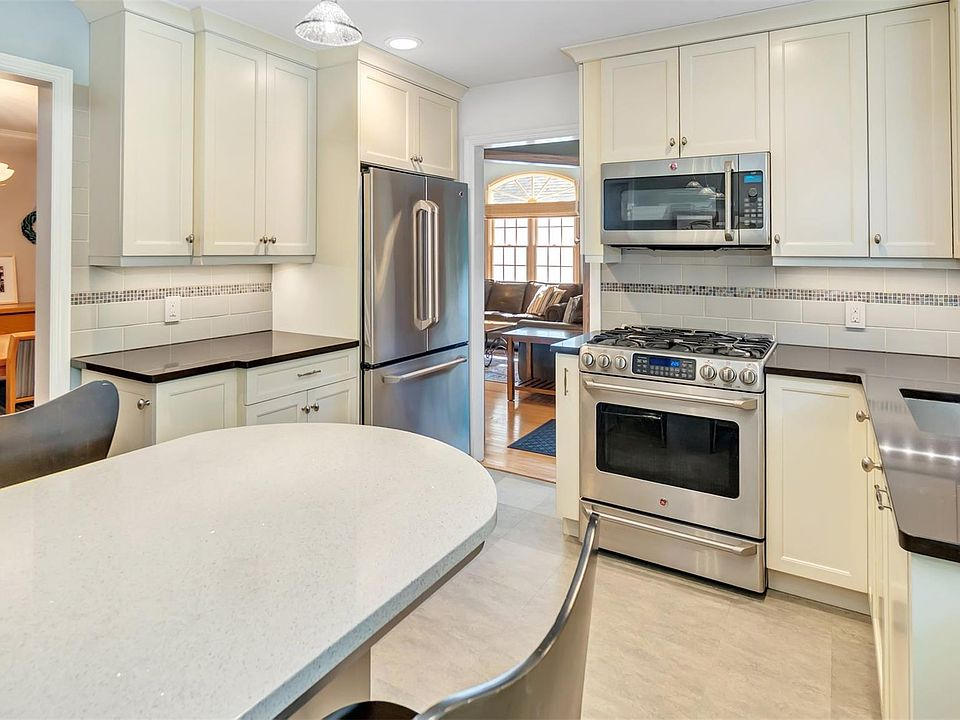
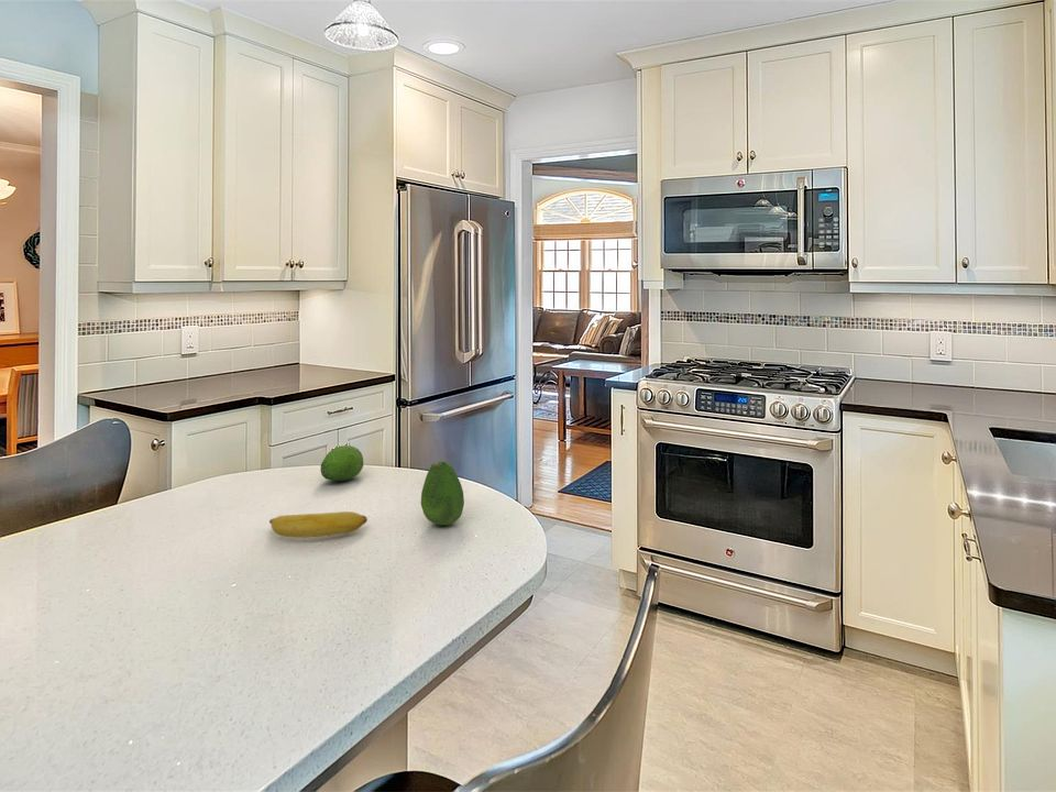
+ banana [268,510,369,538]
+ fruit [319,444,364,482]
+ fruit [420,461,465,526]
